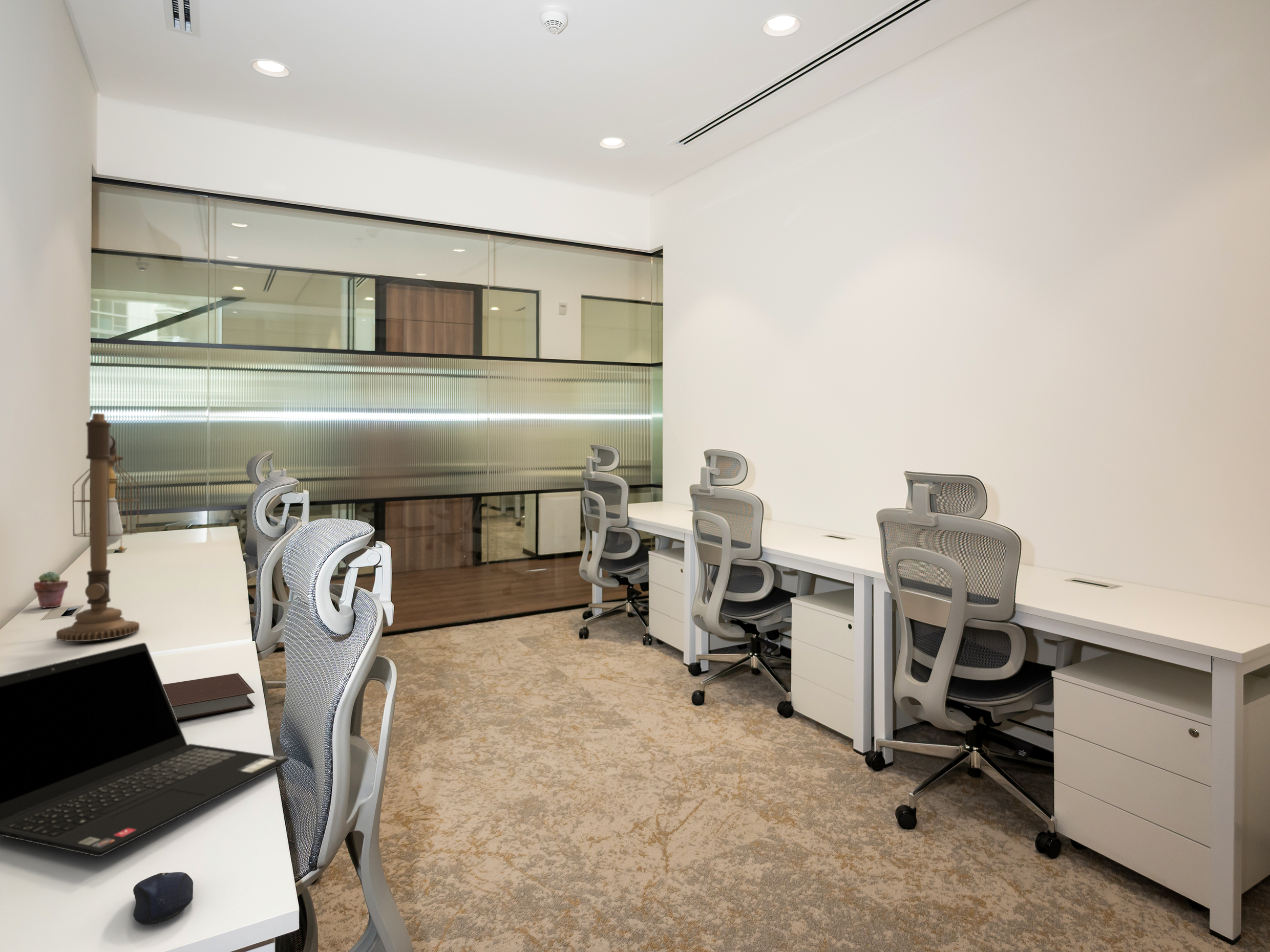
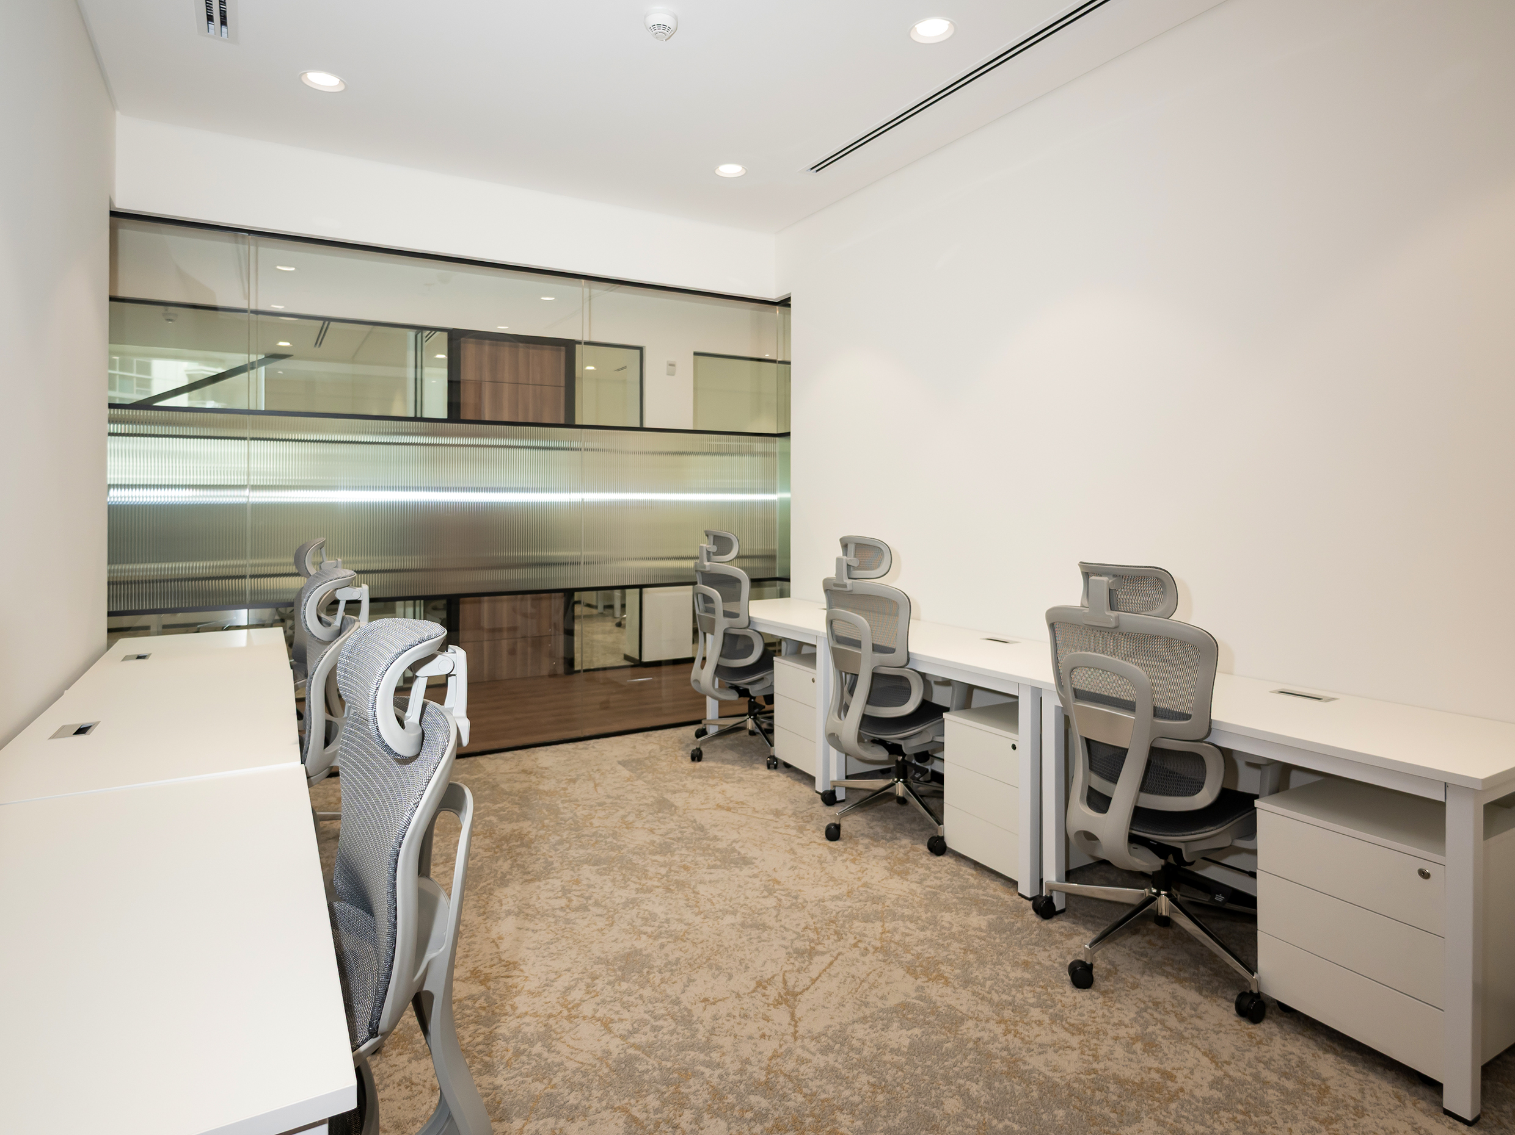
- computer mouse [133,872,194,925]
- desk lamp [56,413,140,642]
- potted succulent [33,571,69,609]
- laptop computer [0,642,290,857]
- notebook [163,673,255,721]
